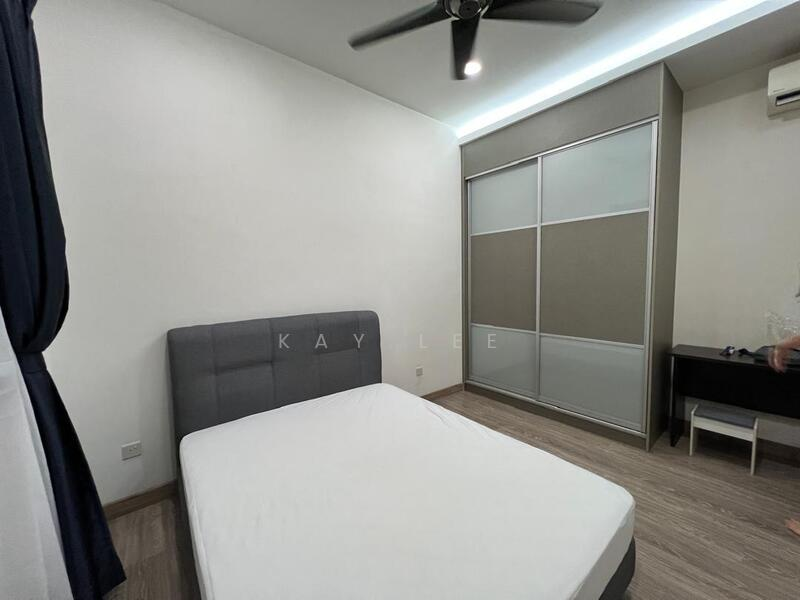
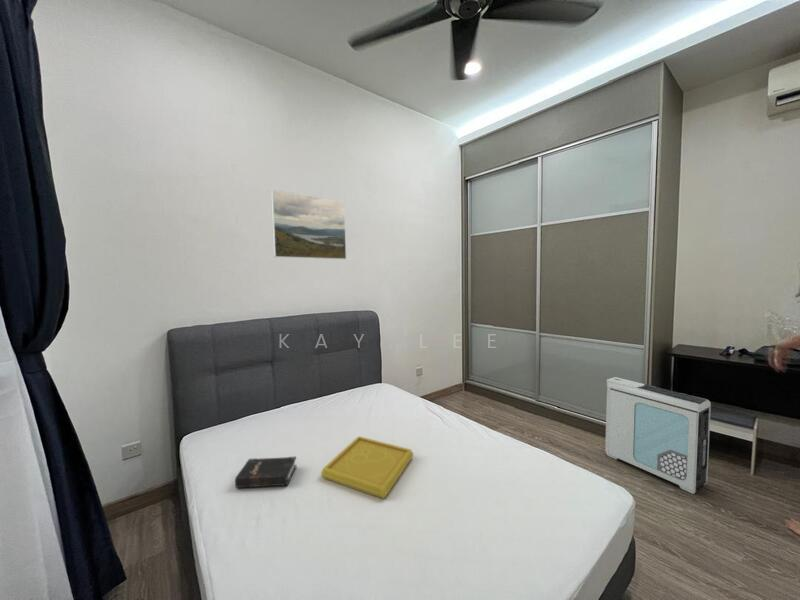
+ hardback book [234,456,297,489]
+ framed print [270,189,347,260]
+ serving tray [320,435,414,500]
+ air purifier [604,376,712,495]
